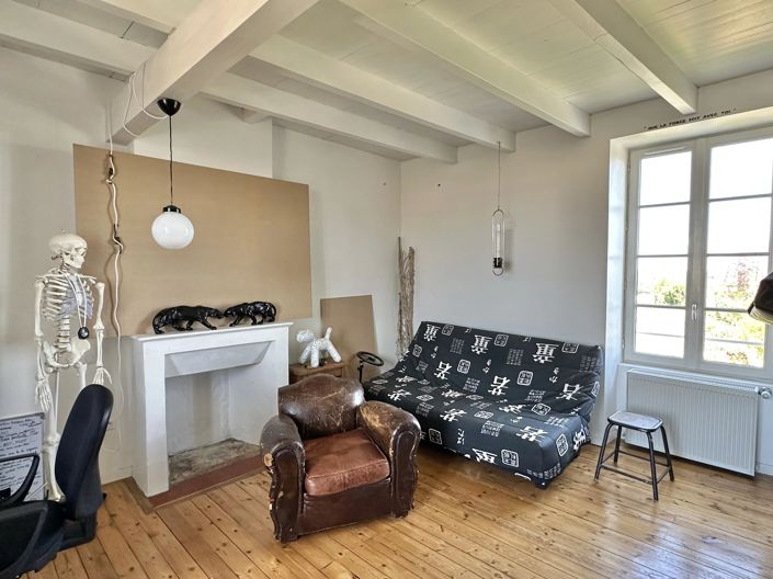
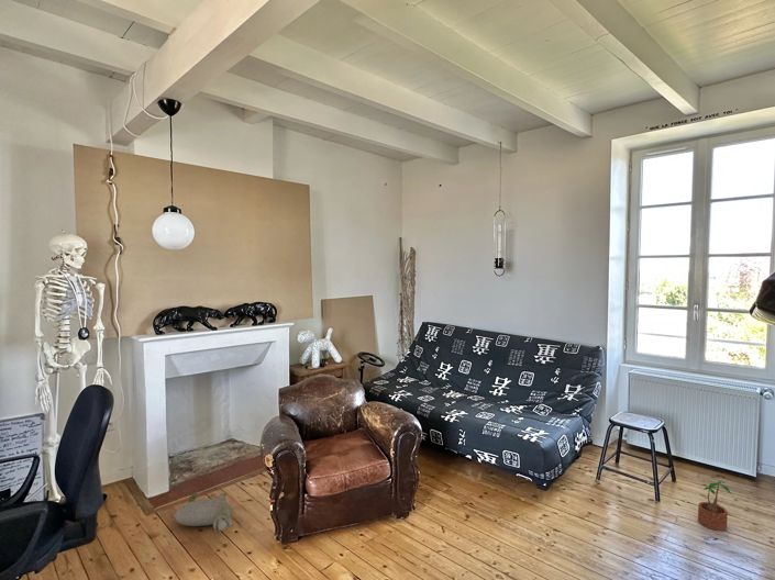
+ potted plant [697,480,734,532]
+ plush toy [173,491,234,534]
